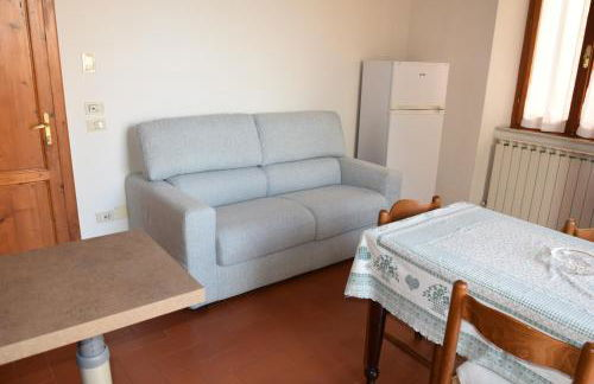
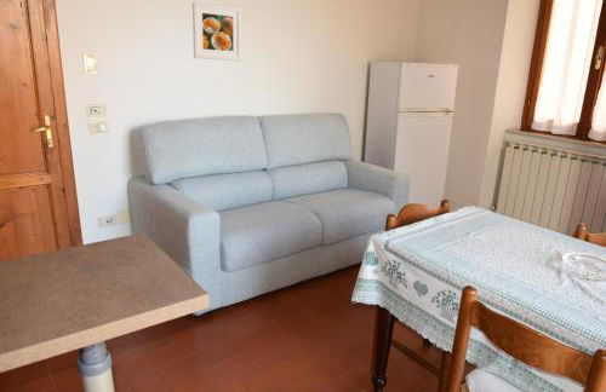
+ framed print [191,1,242,62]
